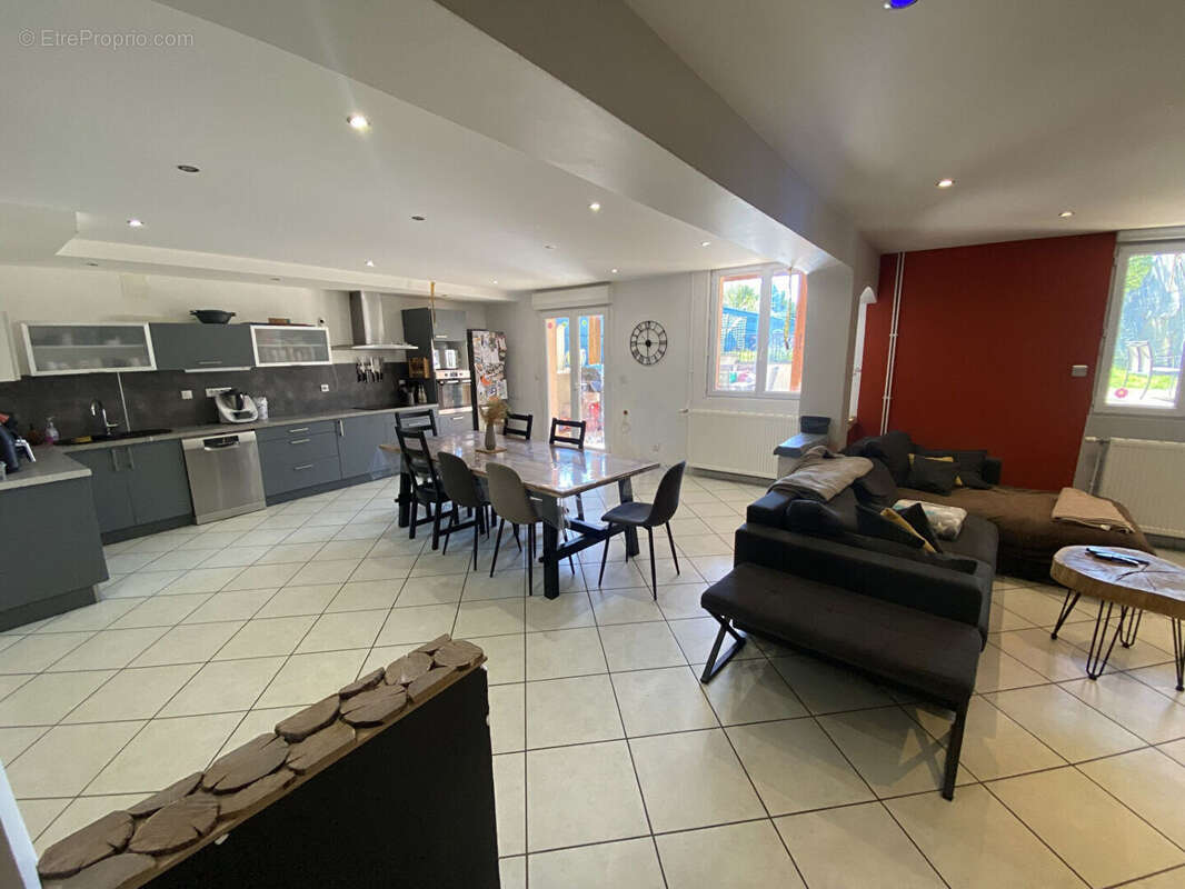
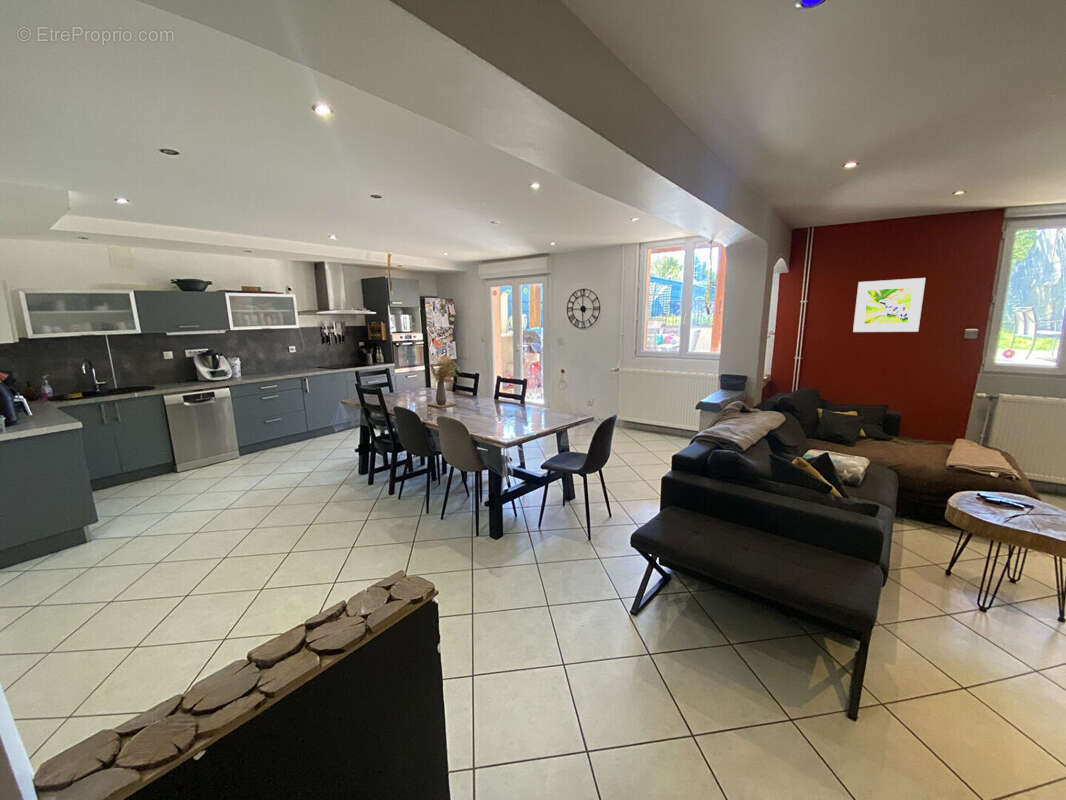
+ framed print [852,277,926,333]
